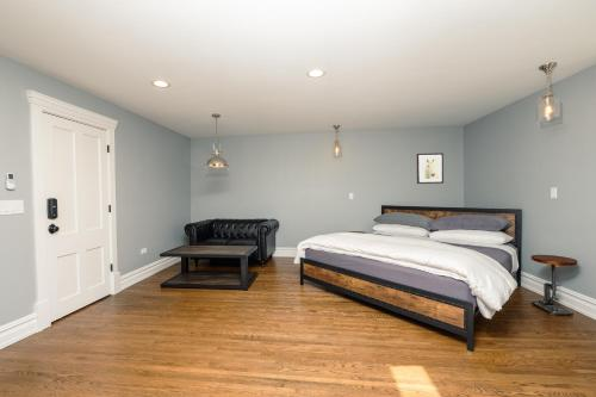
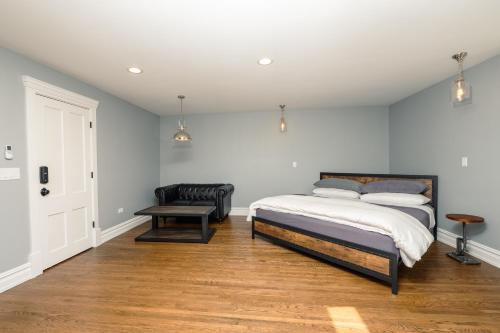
- wall art [416,151,445,185]
